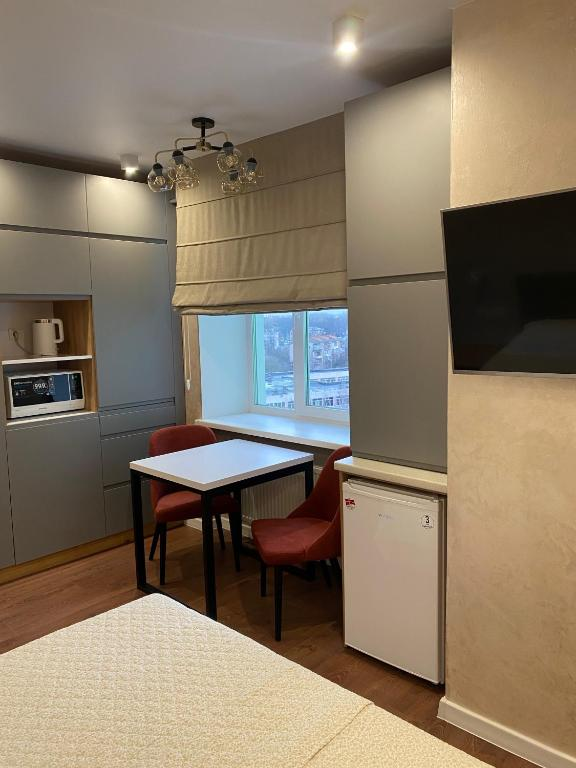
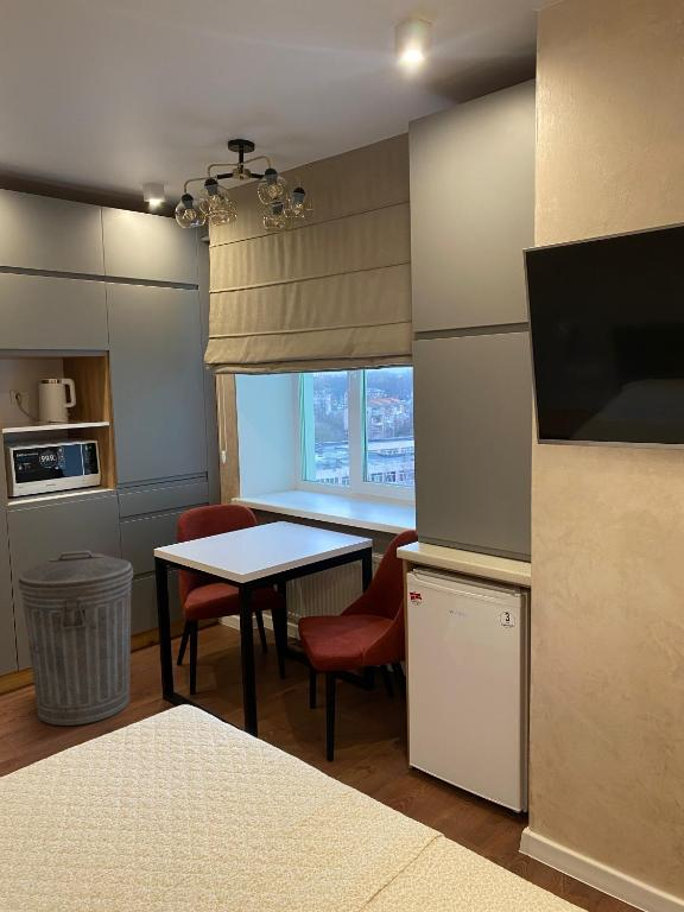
+ trash can [17,550,134,727]
